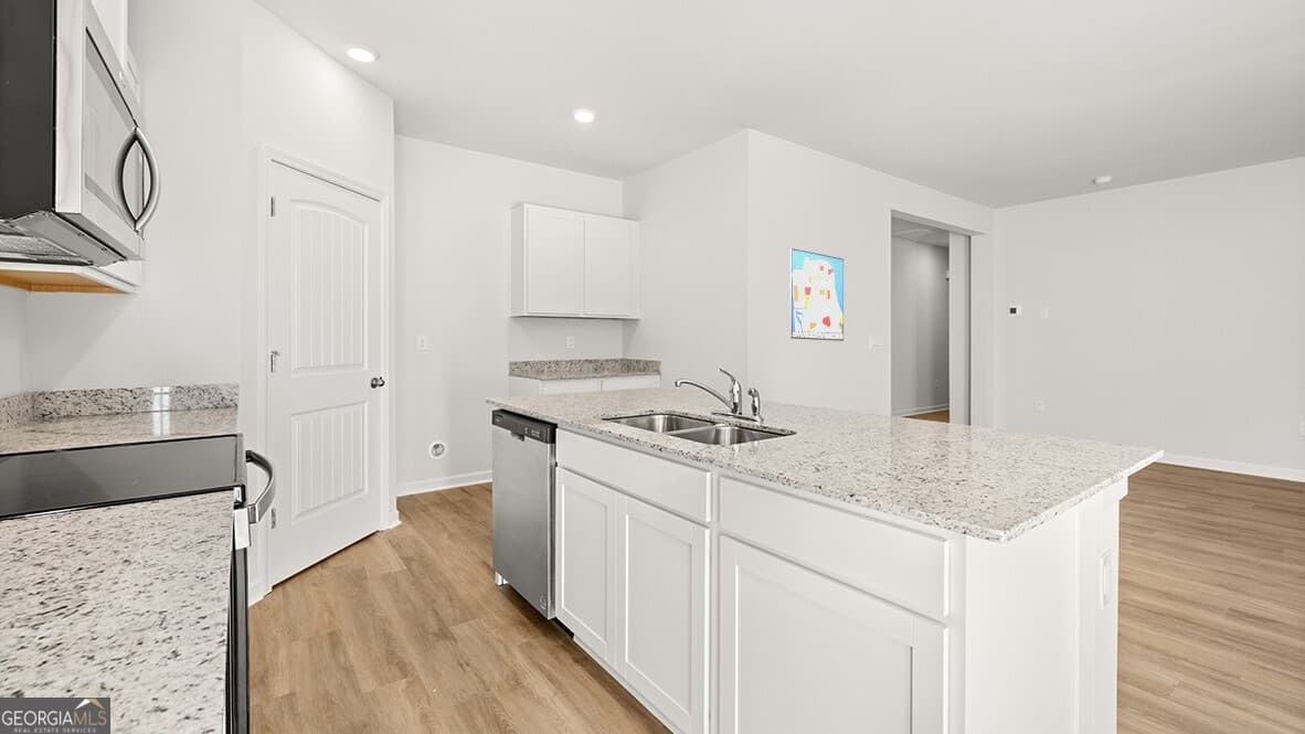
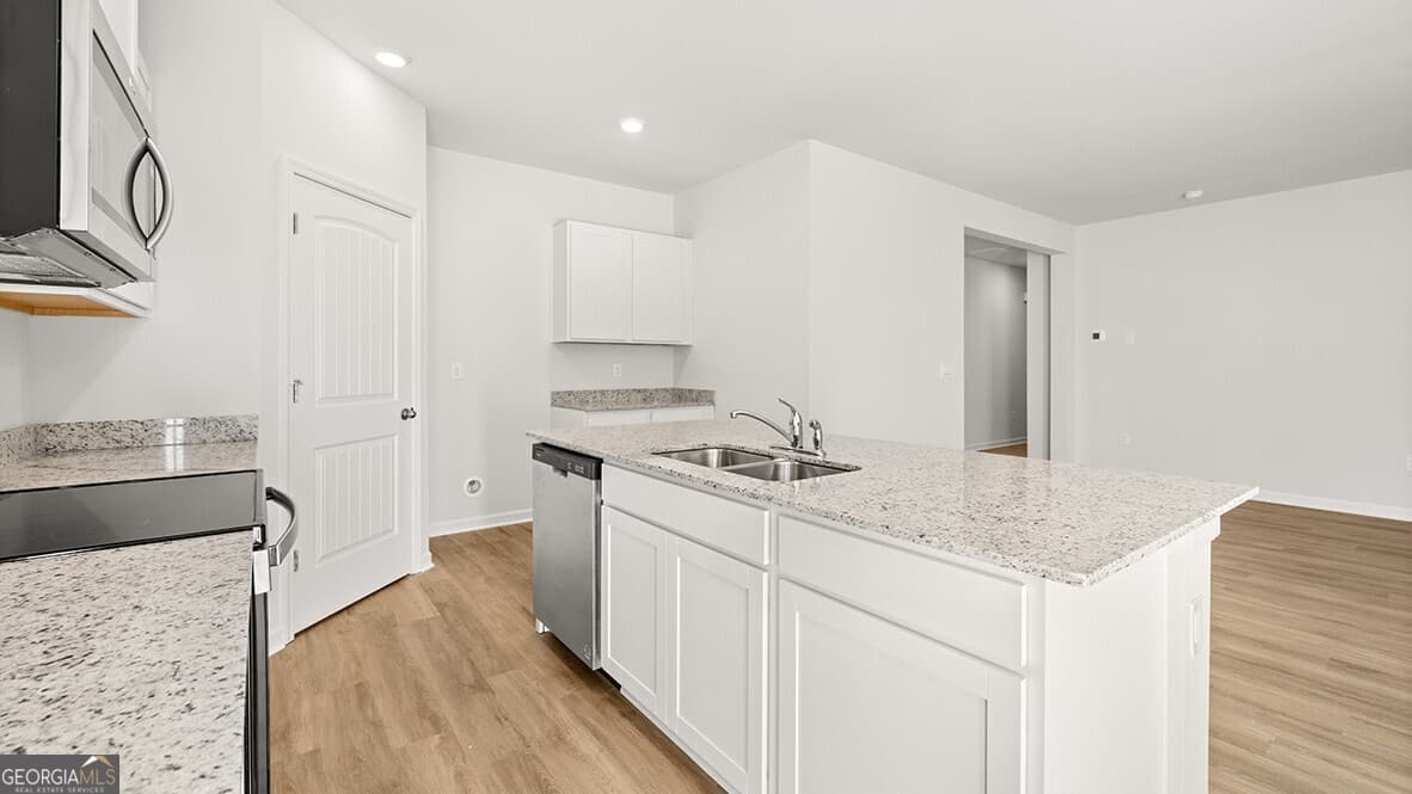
- wall art [789,247,845,342]
